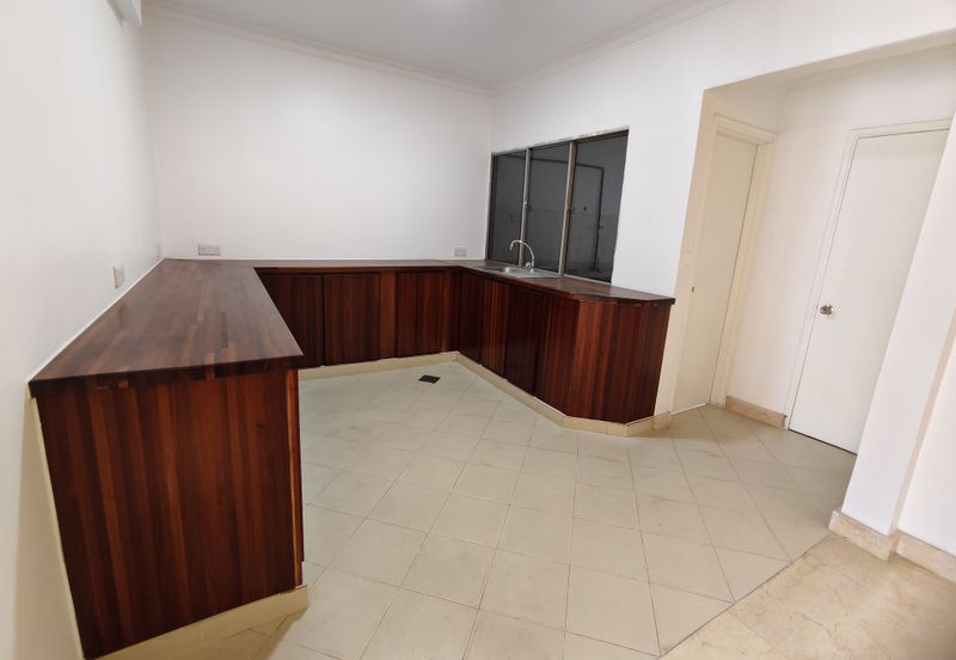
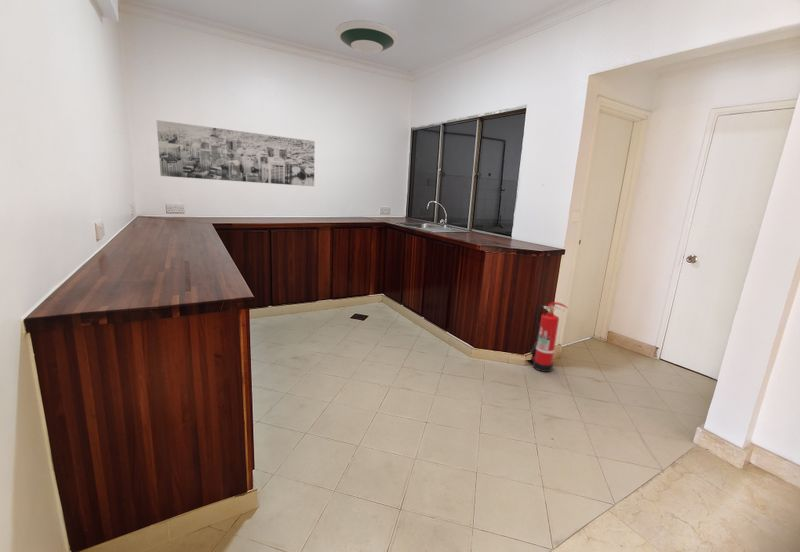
+ fire extinguisher [528,301,569,373]
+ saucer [335,19,400,55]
+ wall art [156,119,316,187]
